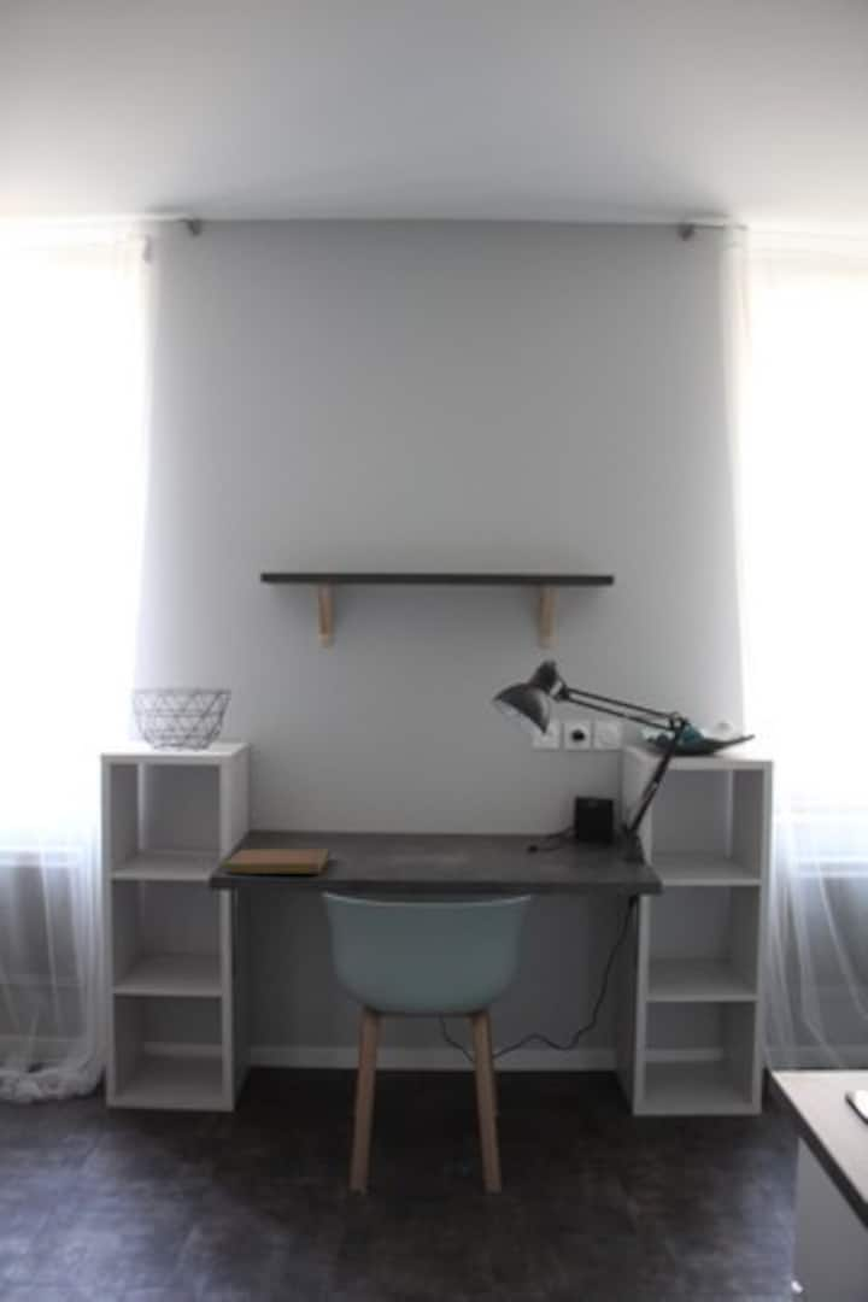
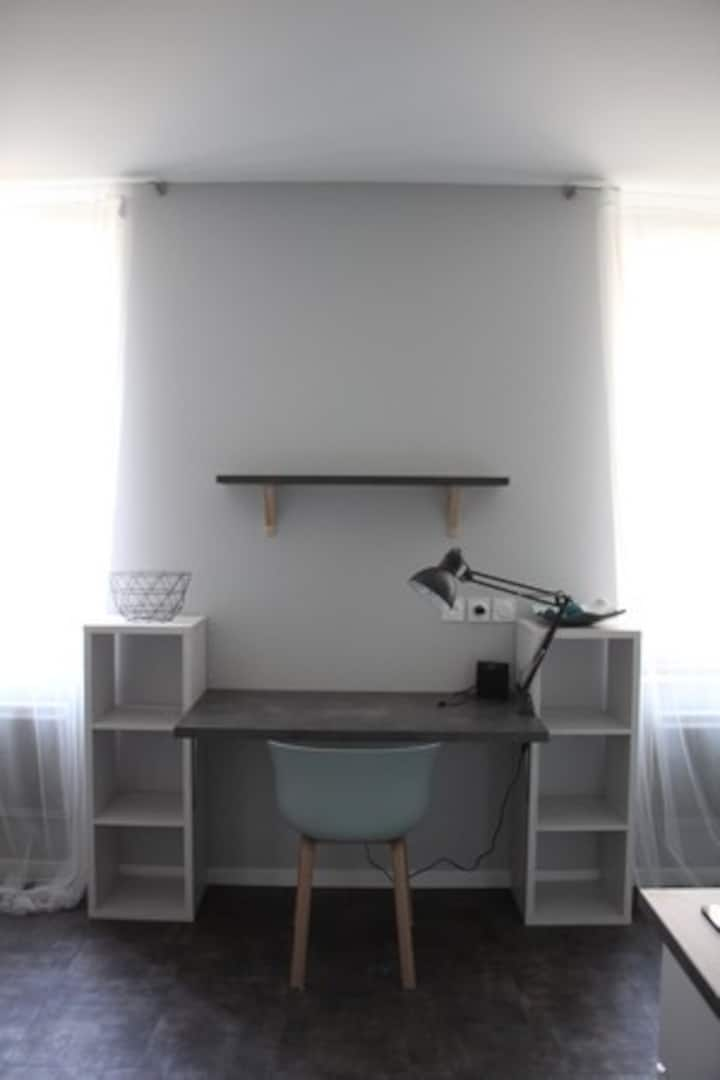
- notebook [224,848,332,875]
